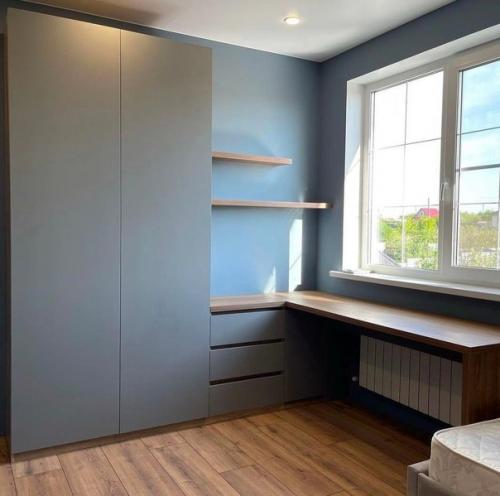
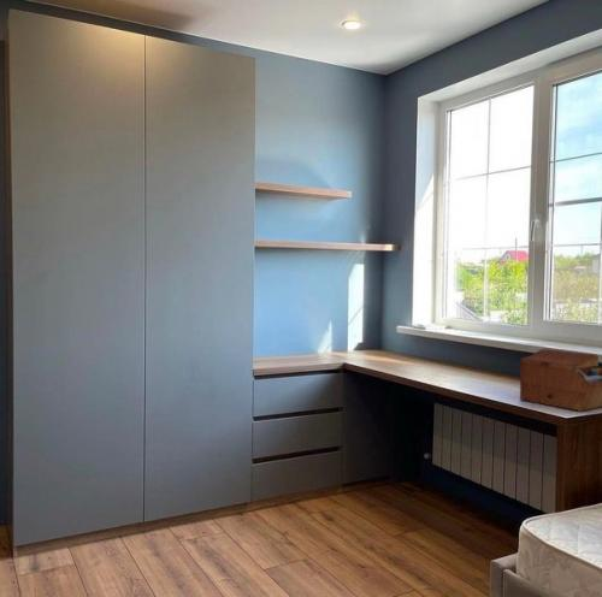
+ sewing box [519,348,602,413]
